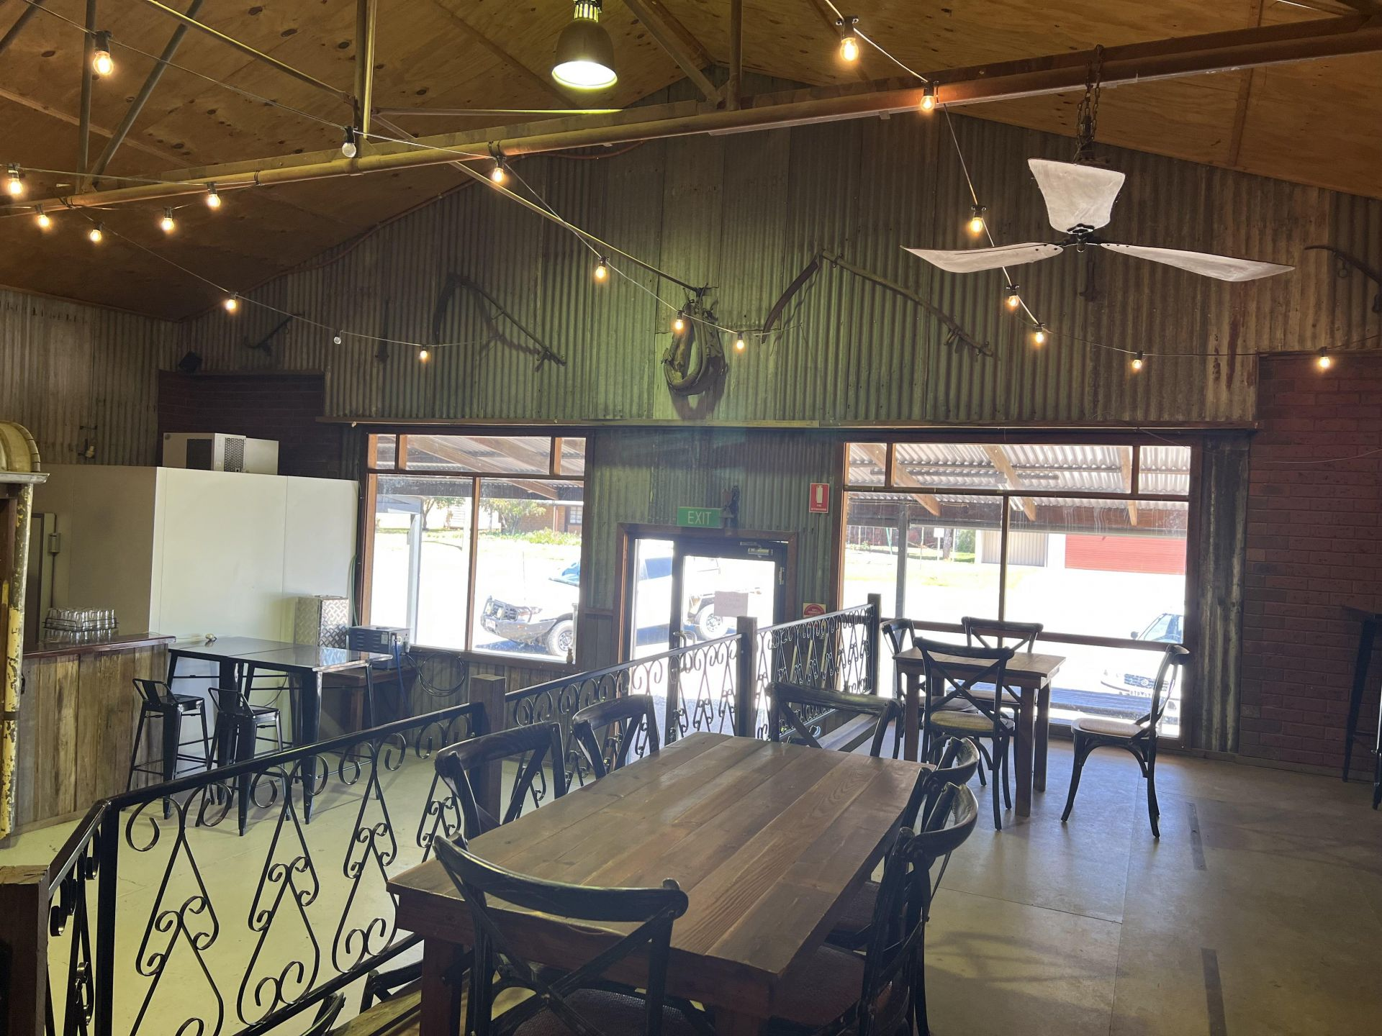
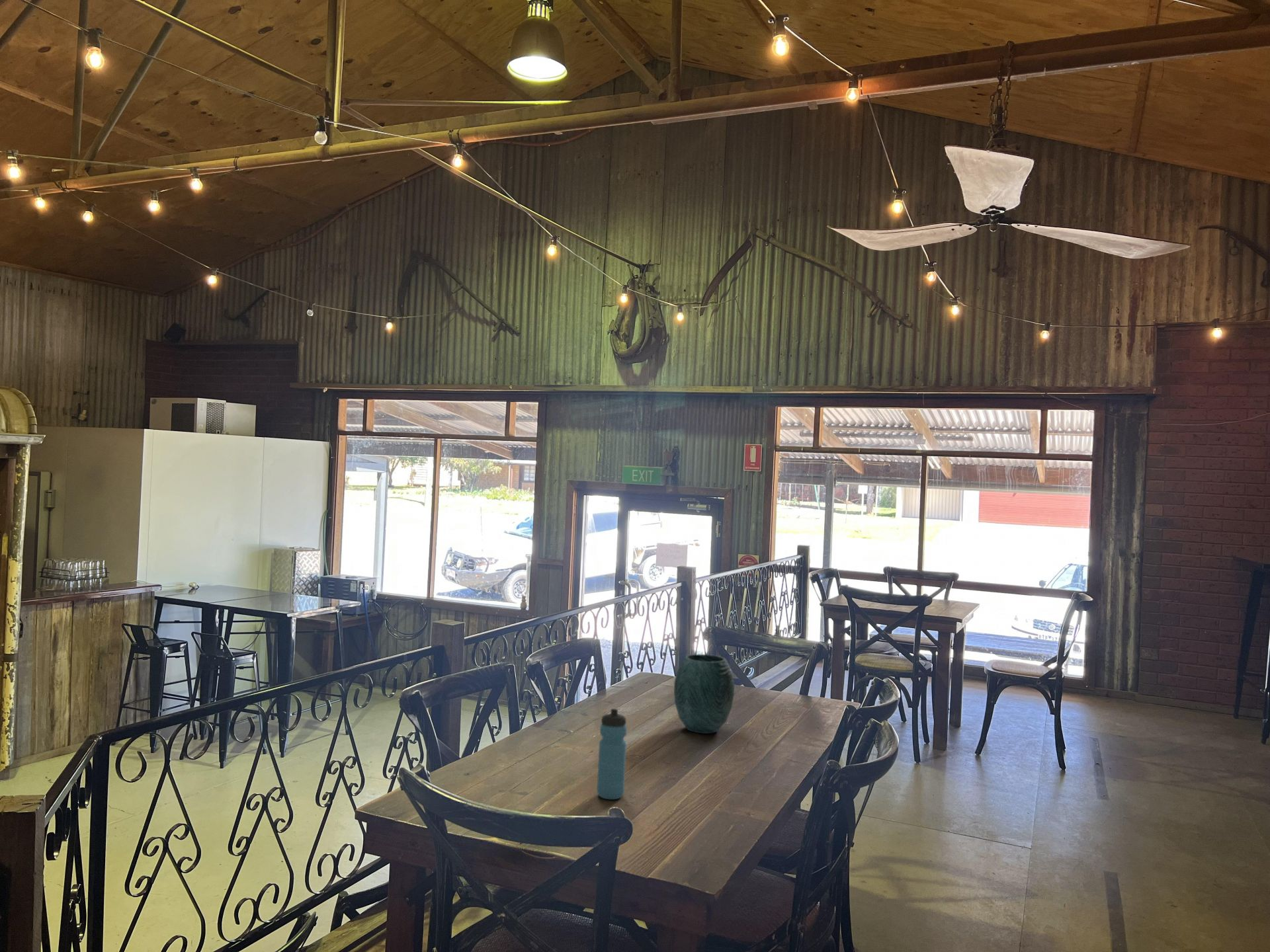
+ water bottle [597,708,628,800]
+ vase [673,654,735,734]
